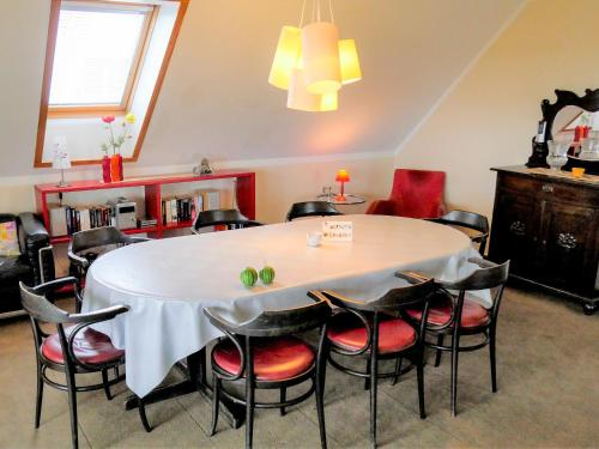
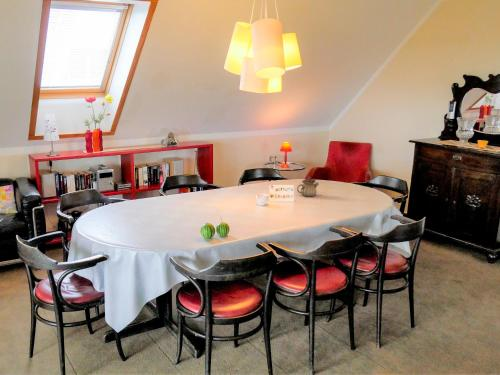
+ teapot [296,175,320,197]
